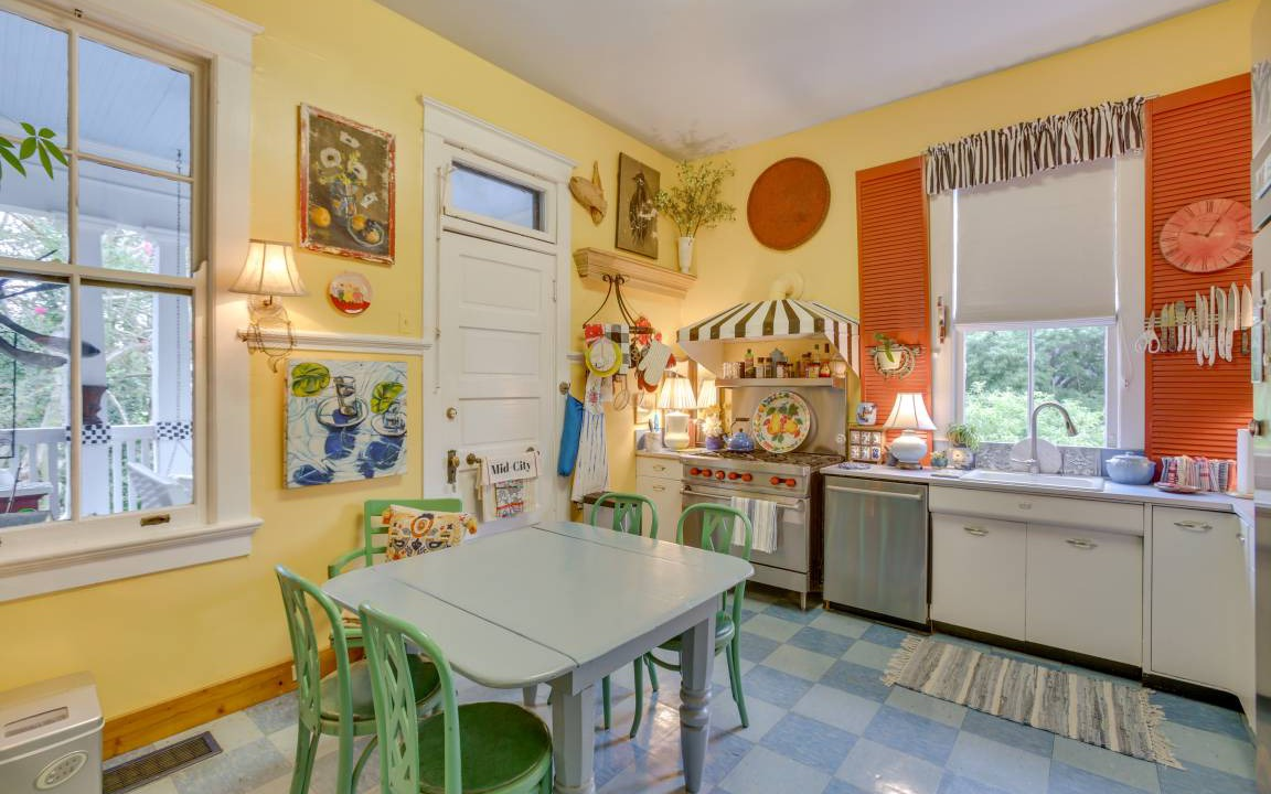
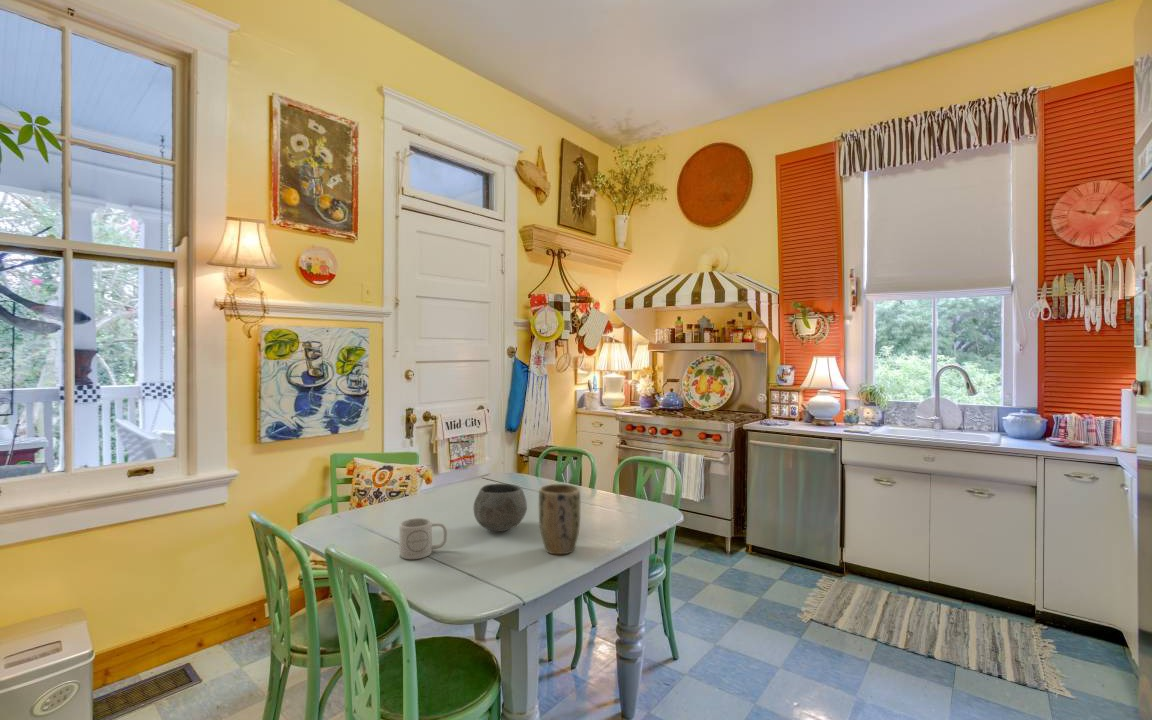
+ plant pot [538,483,582,555]
+ mug [398,517,448,560]
+ bowl [473,483,528,532]
